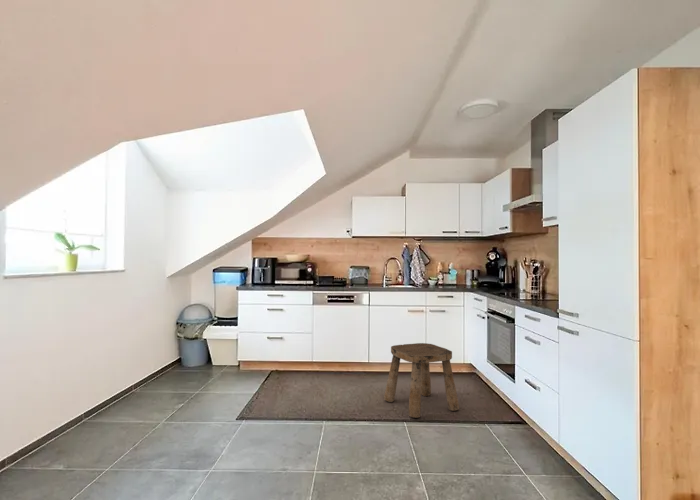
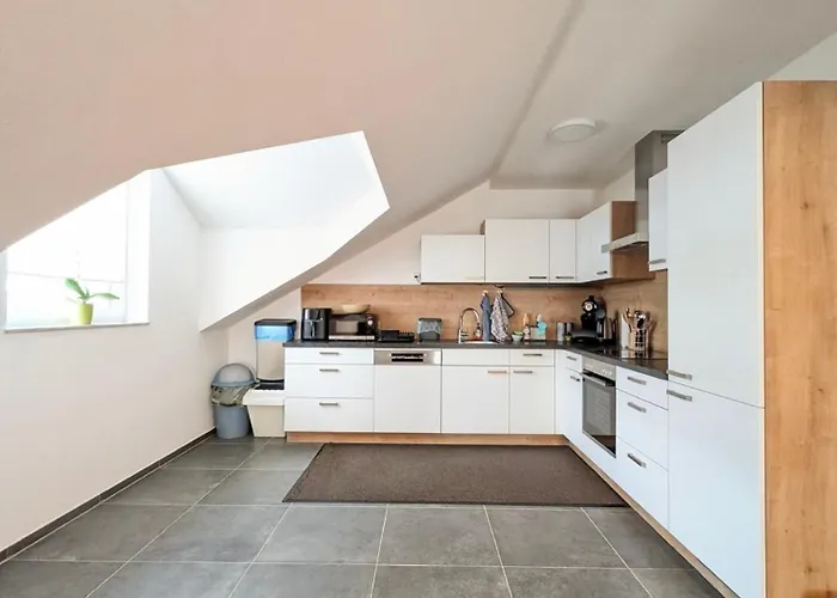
- stool [383,342,460,419]
